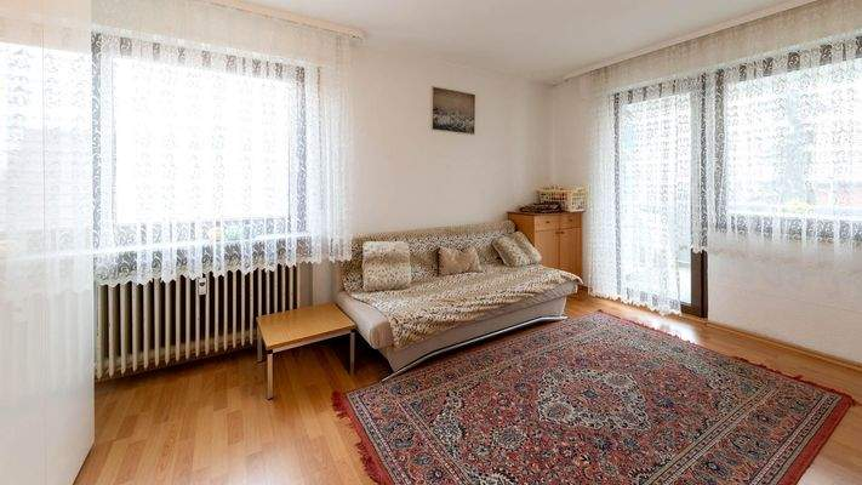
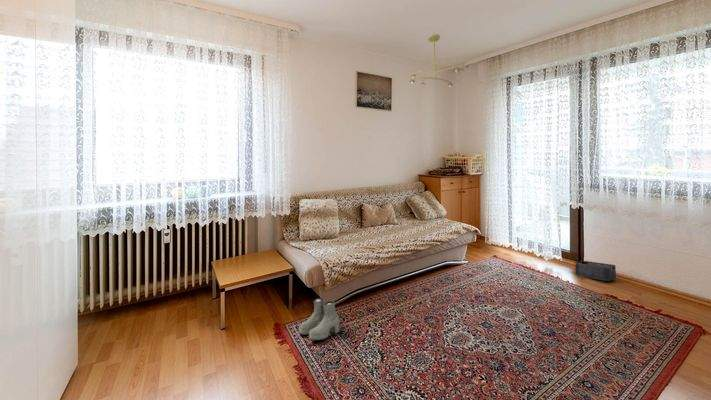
+ boots [298,297,340,341]
+ storage bin [574,260,617,282]
+ ceiling light fixture [403,33,467,89]
